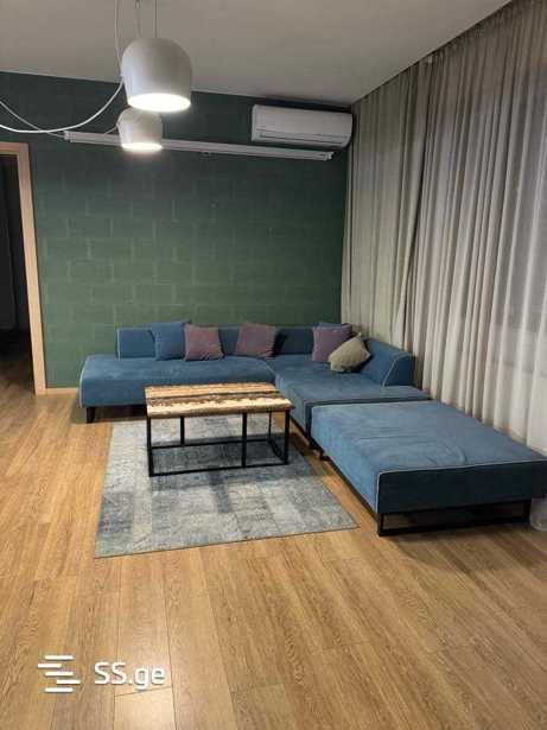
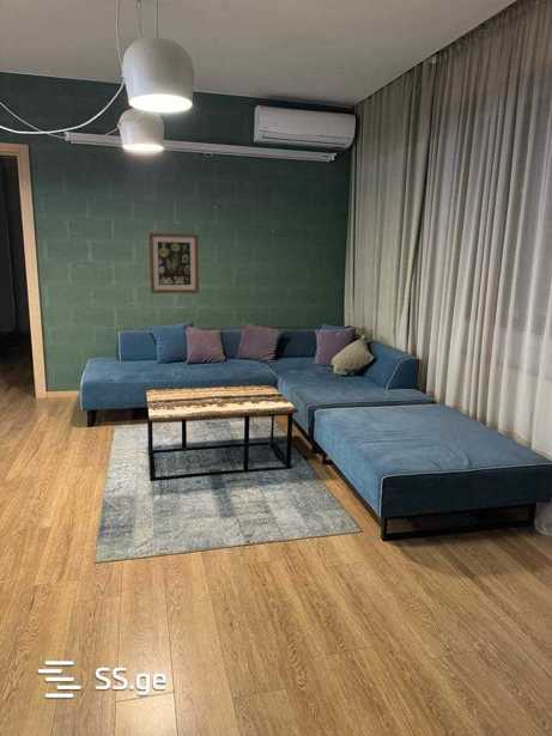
+ wall art [148,232,200,294]
